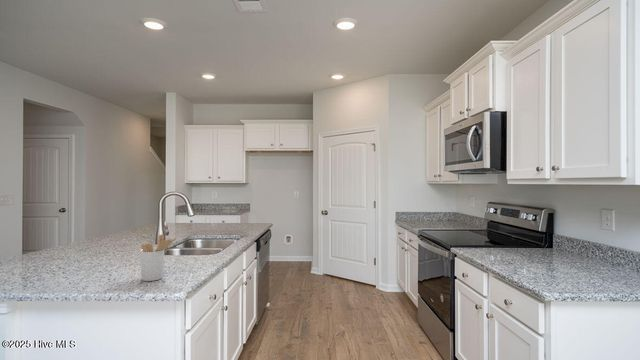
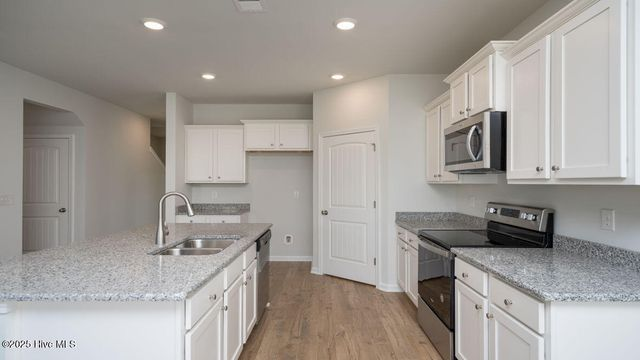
- utensil holder [139,233,177,282]
